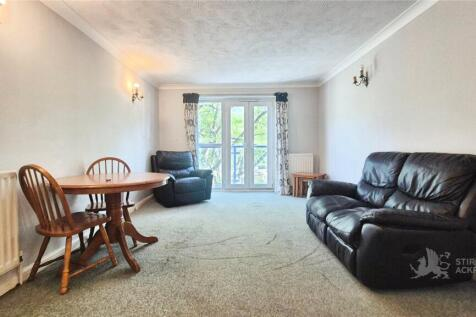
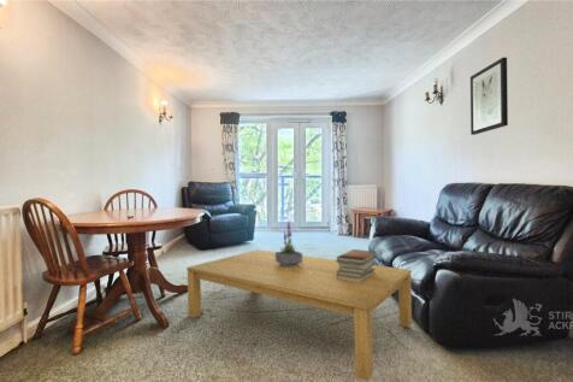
+ coffee table [185,248,413,382]
+ potted plant [274,219,303,268]
+ wall art [469,57,509,136]
+ book stack [335,248,378,282]
